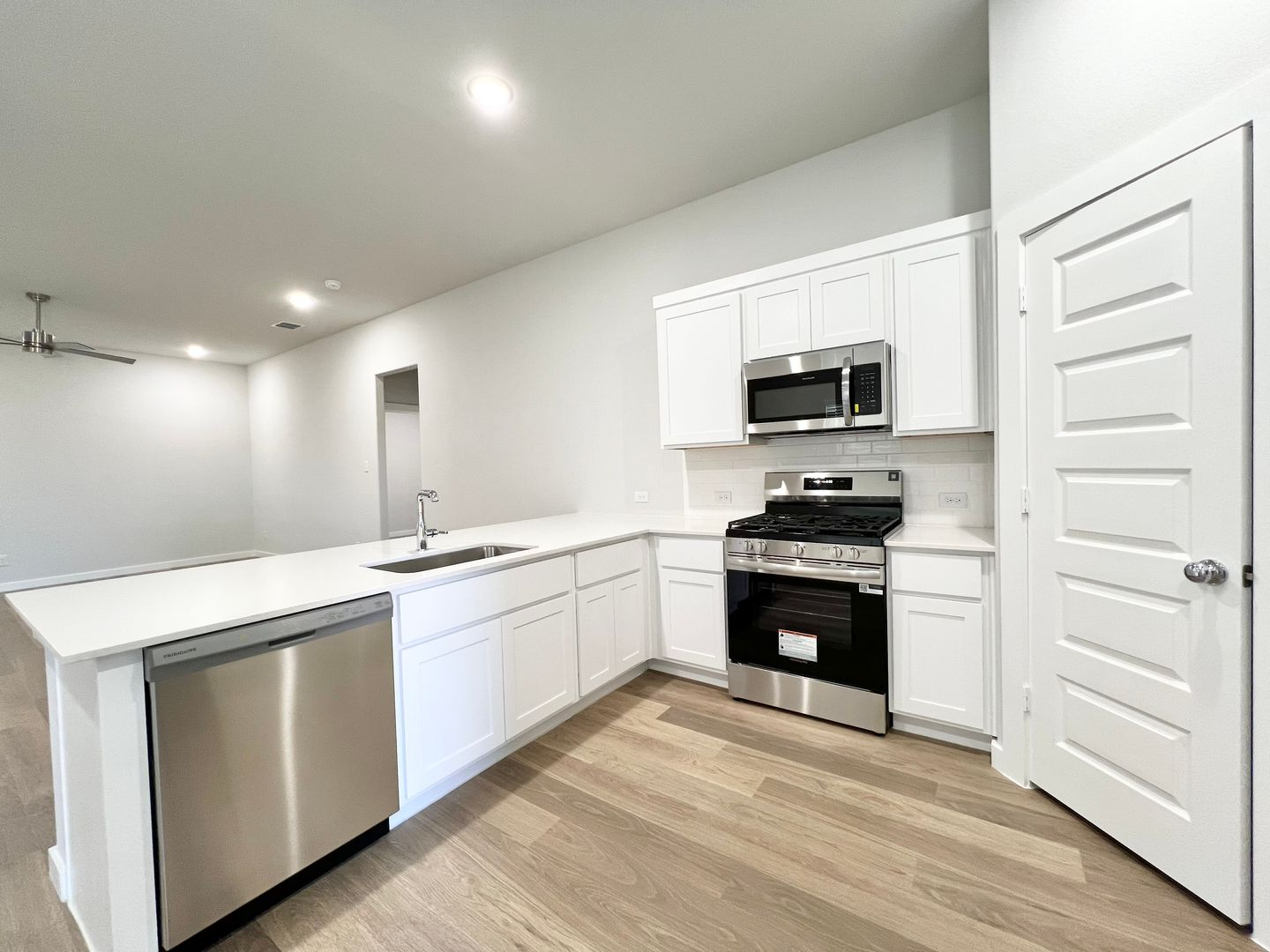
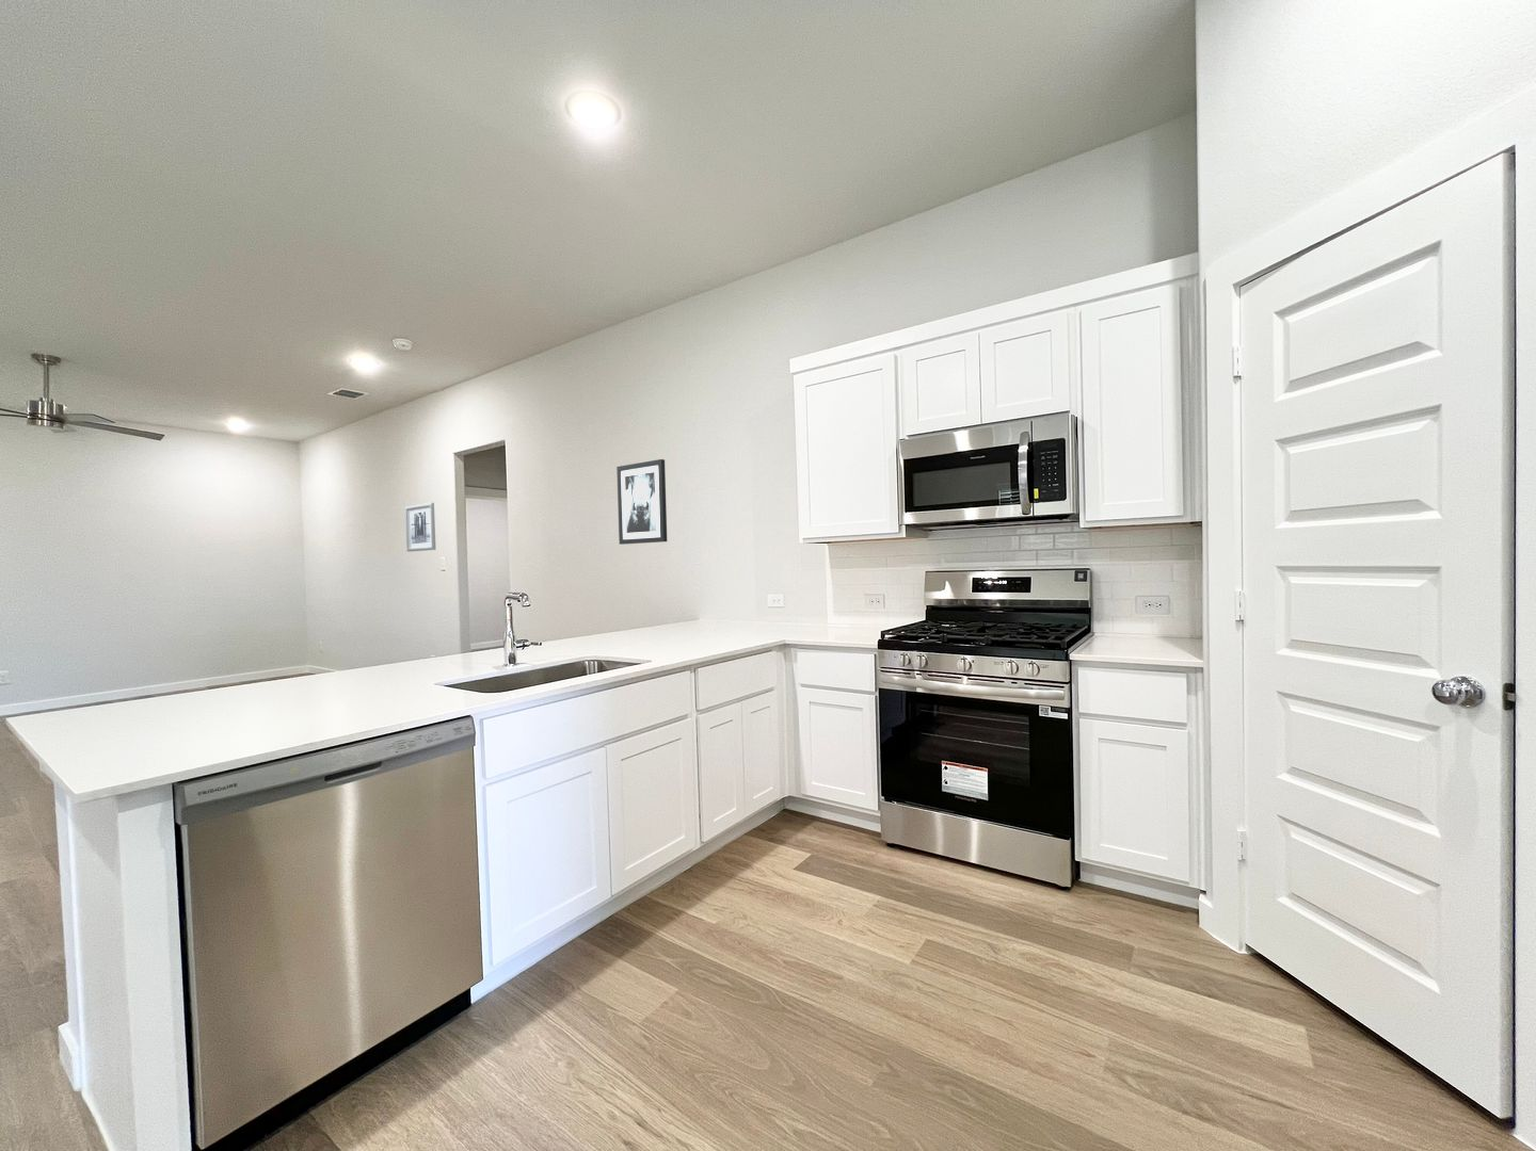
+ wall art [616,458,668,545]
+ wall art [404,502,437,553]
